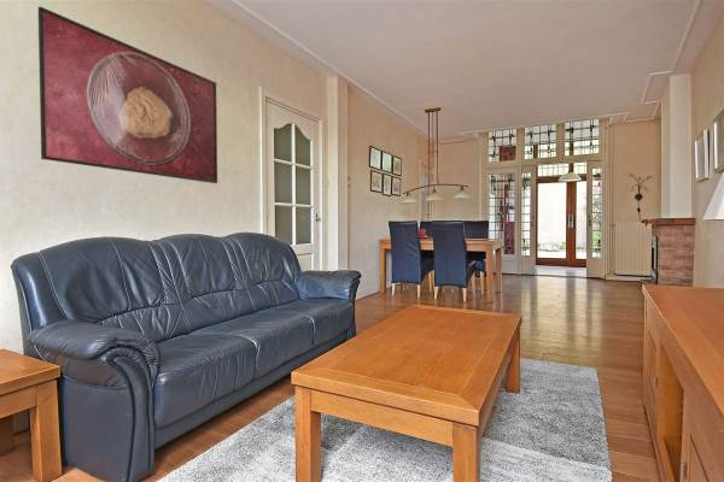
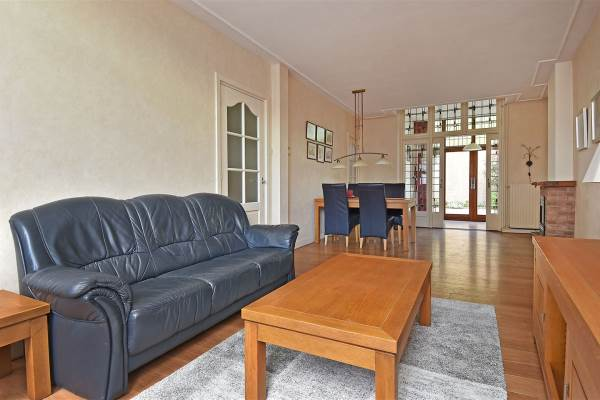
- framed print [37,5,218,184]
